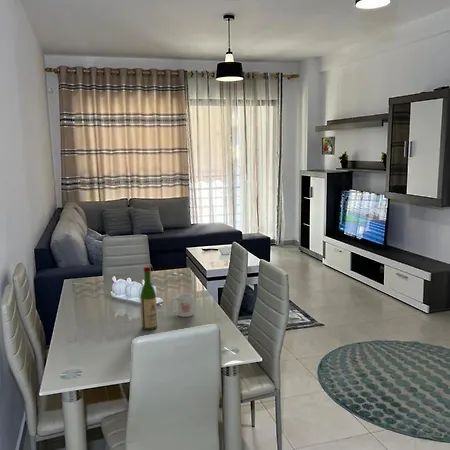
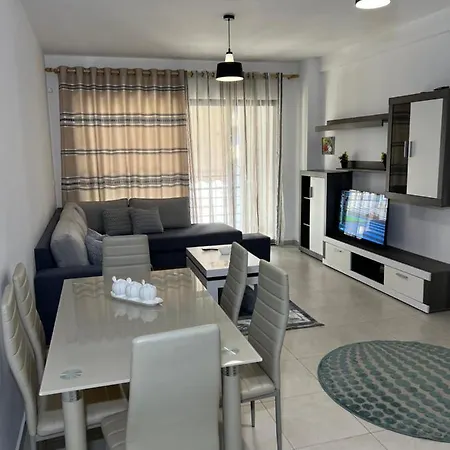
- mug [170,292,195,318]
- wine bottle [139,266,158,331]
